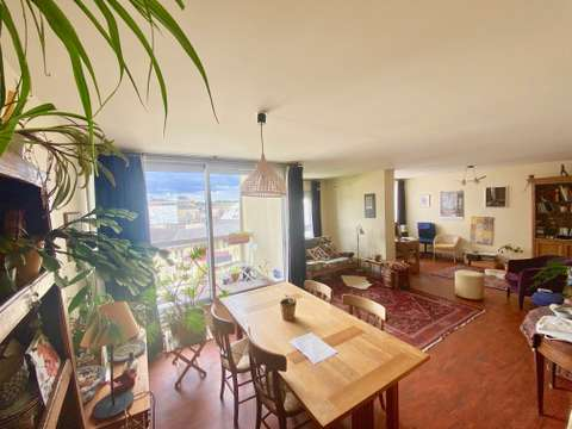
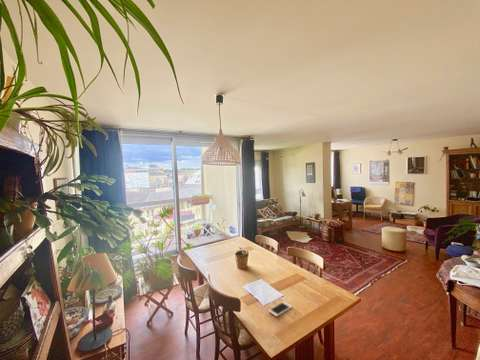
+ cell phone [267,300,293,318]
